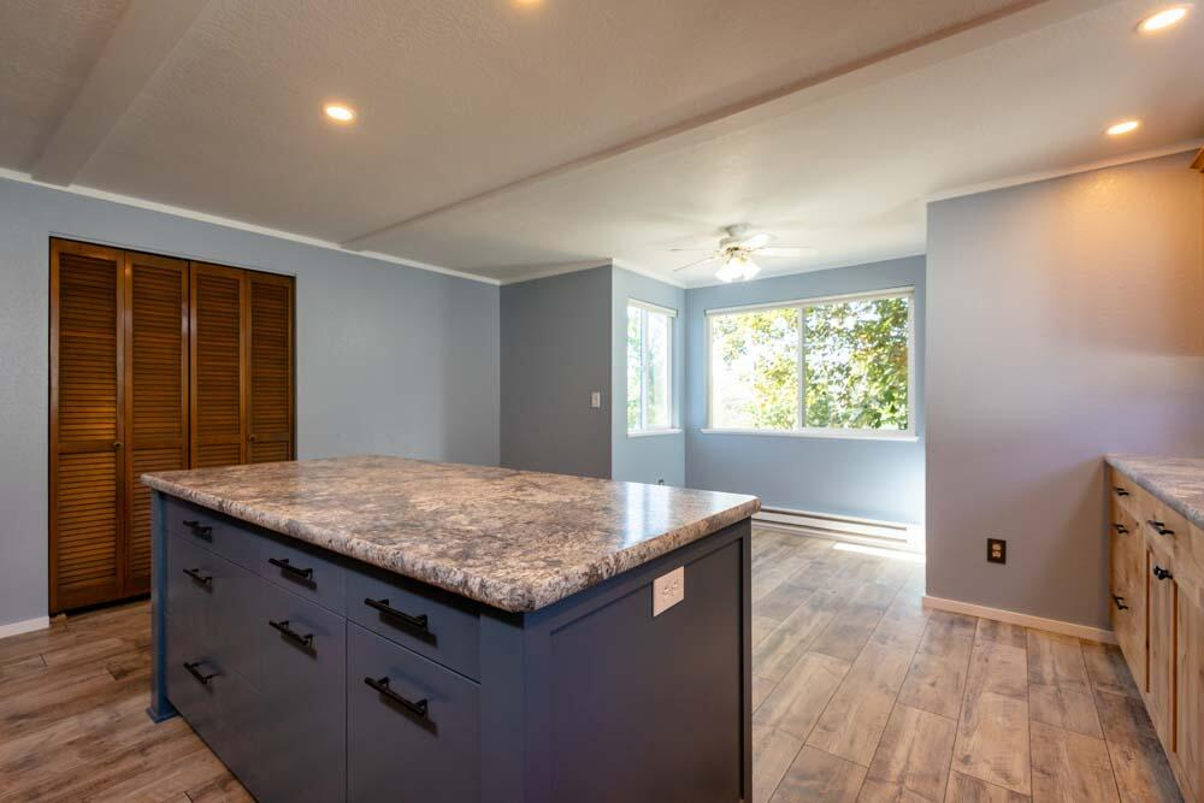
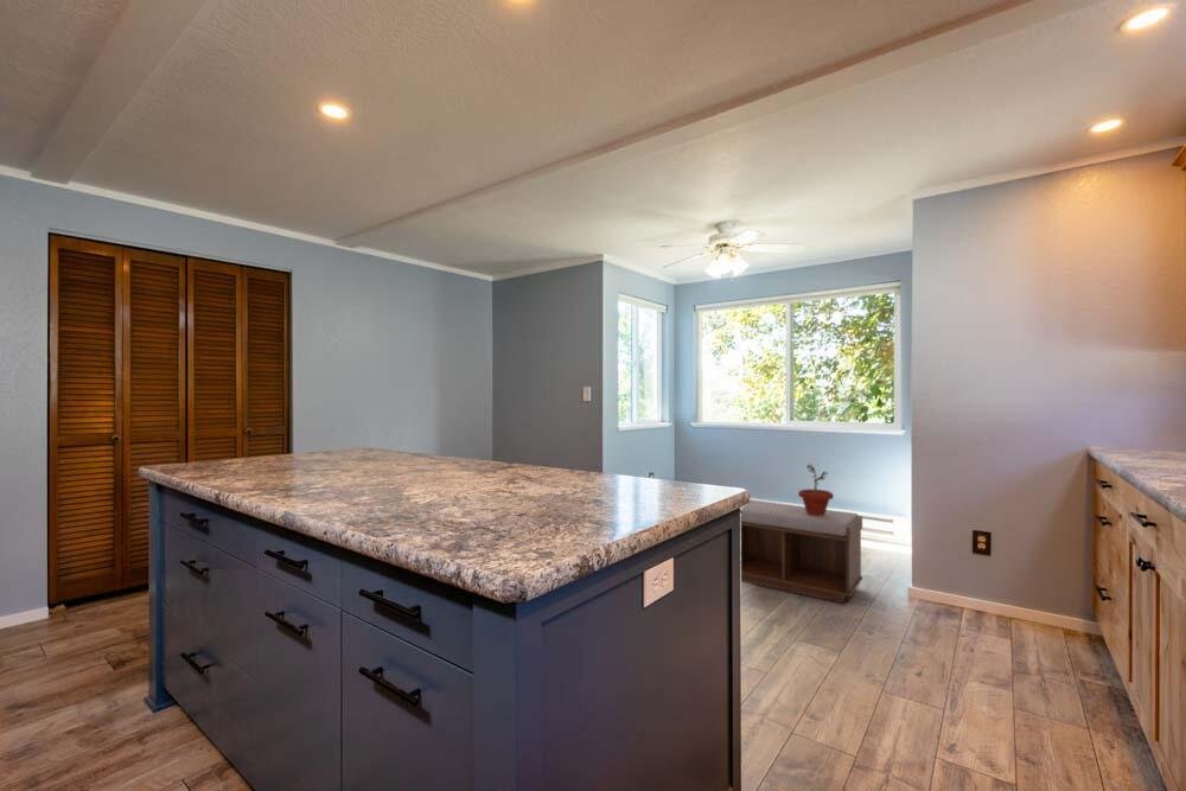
+ bench [740,500,863,604]
+ potted plant [797,461,835,516]
